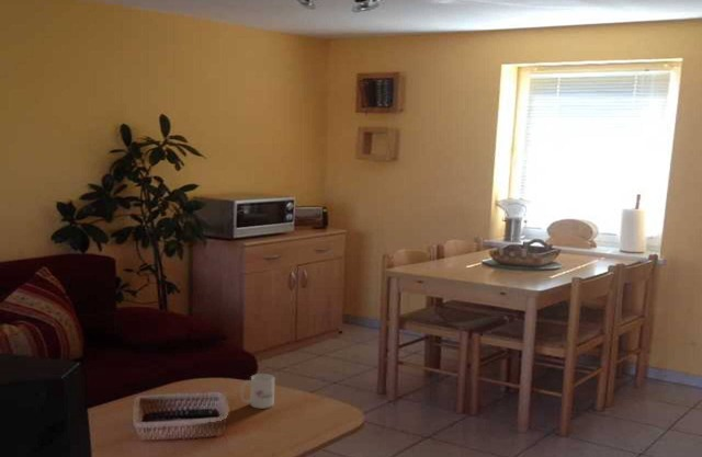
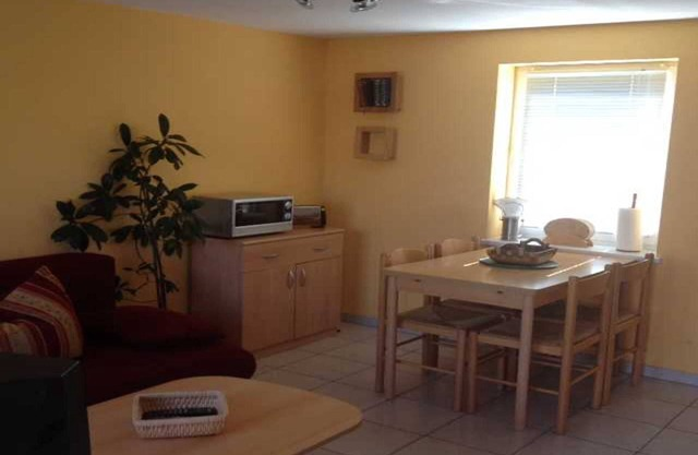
- mug [240,373,275,410]
